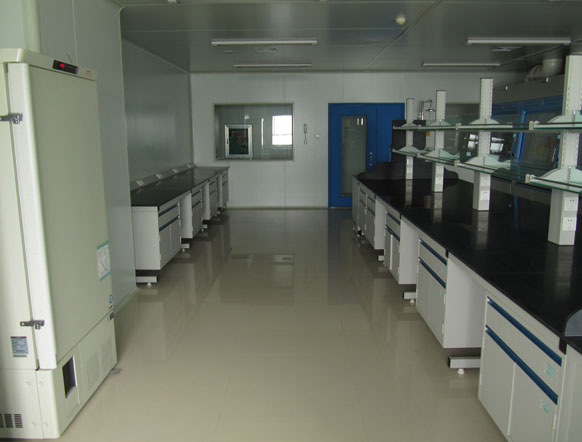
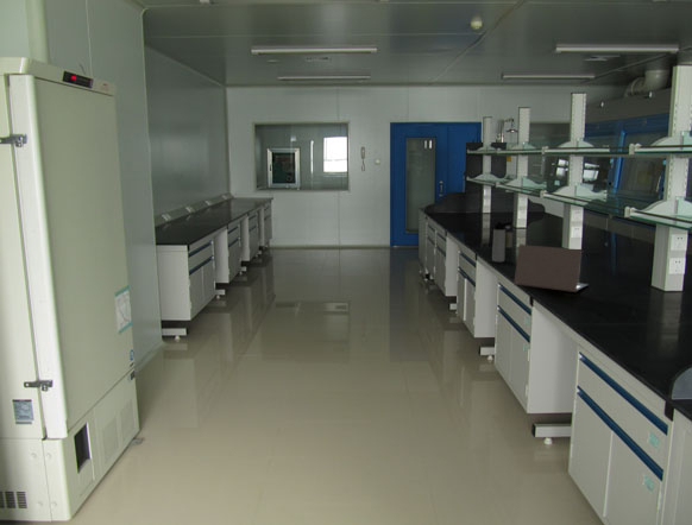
+ thermos bottle [491,221,512,264]
+ laptop [512,243,590,293]
